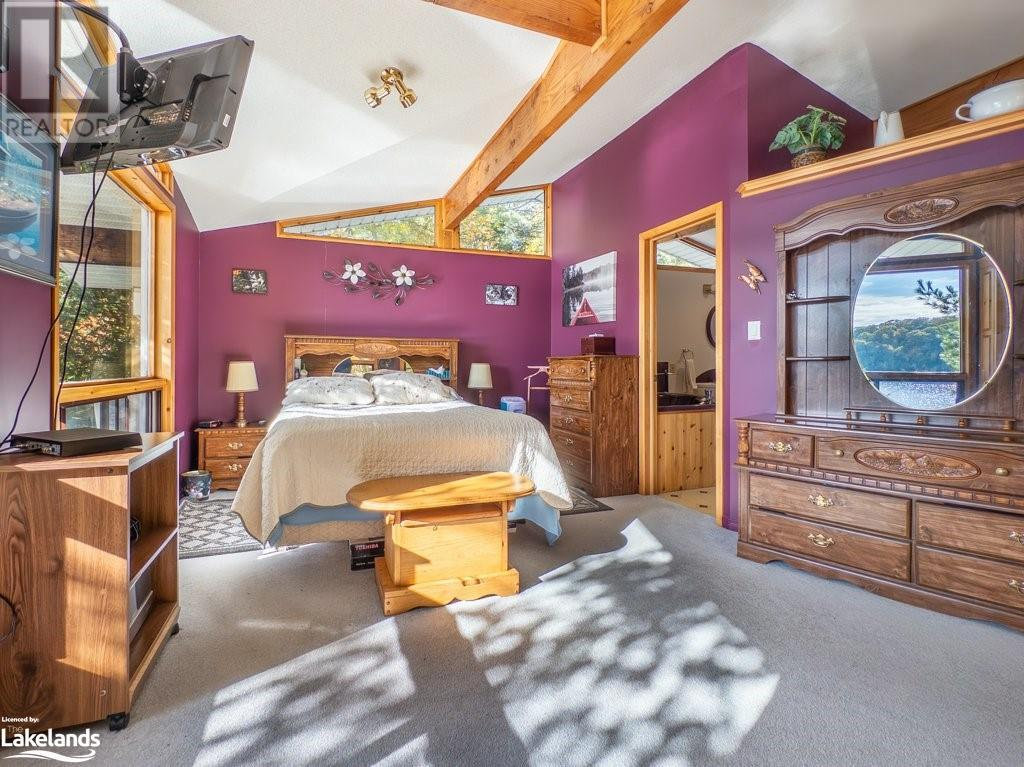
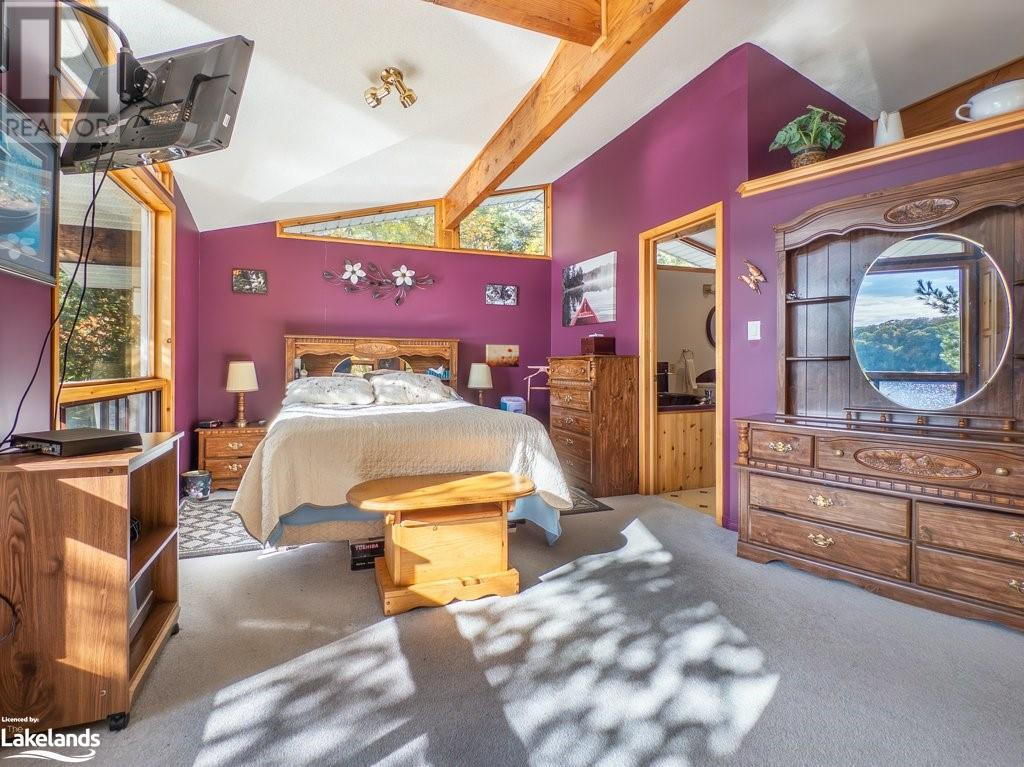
+ wall art [485,344,520,368]
